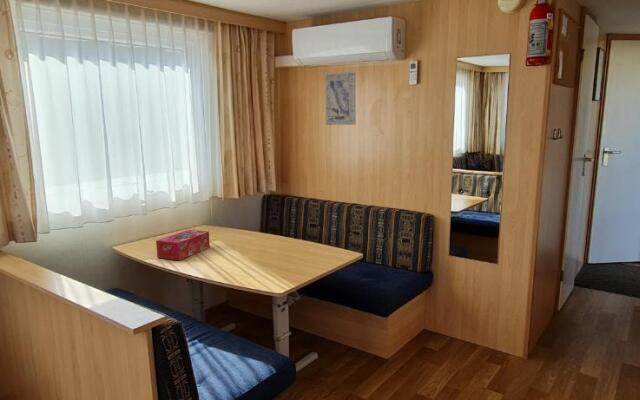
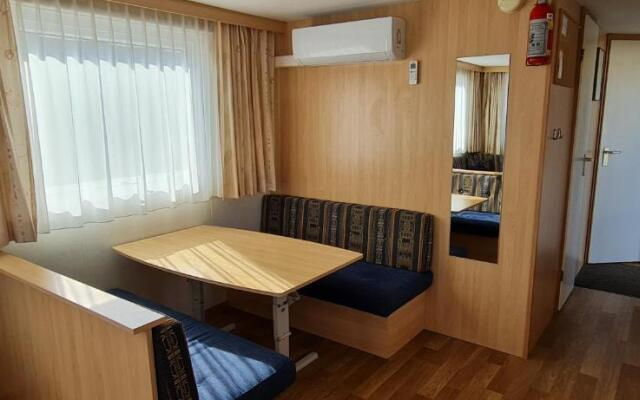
- wall art [324,71,357,126]
- tissue box [155,229,211,261]
